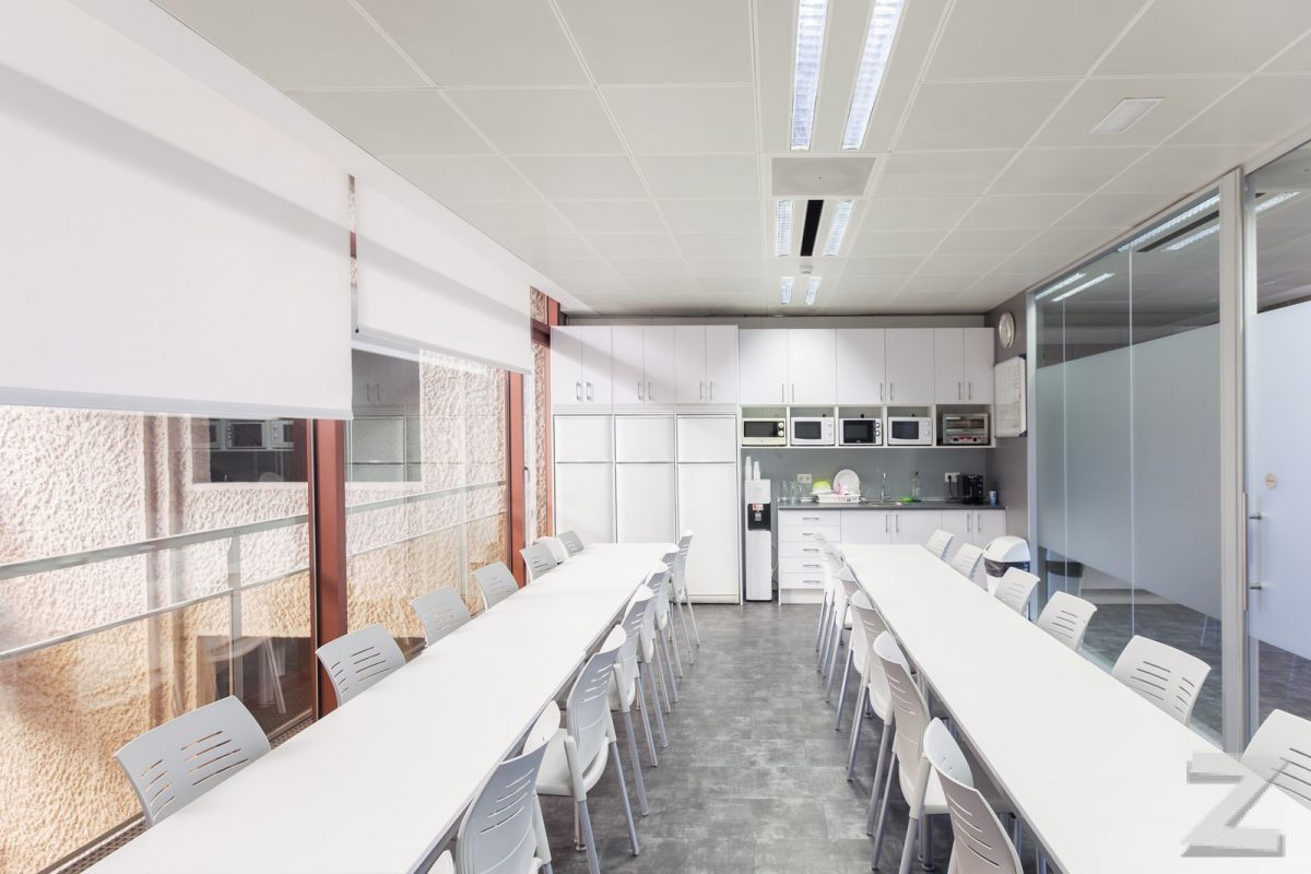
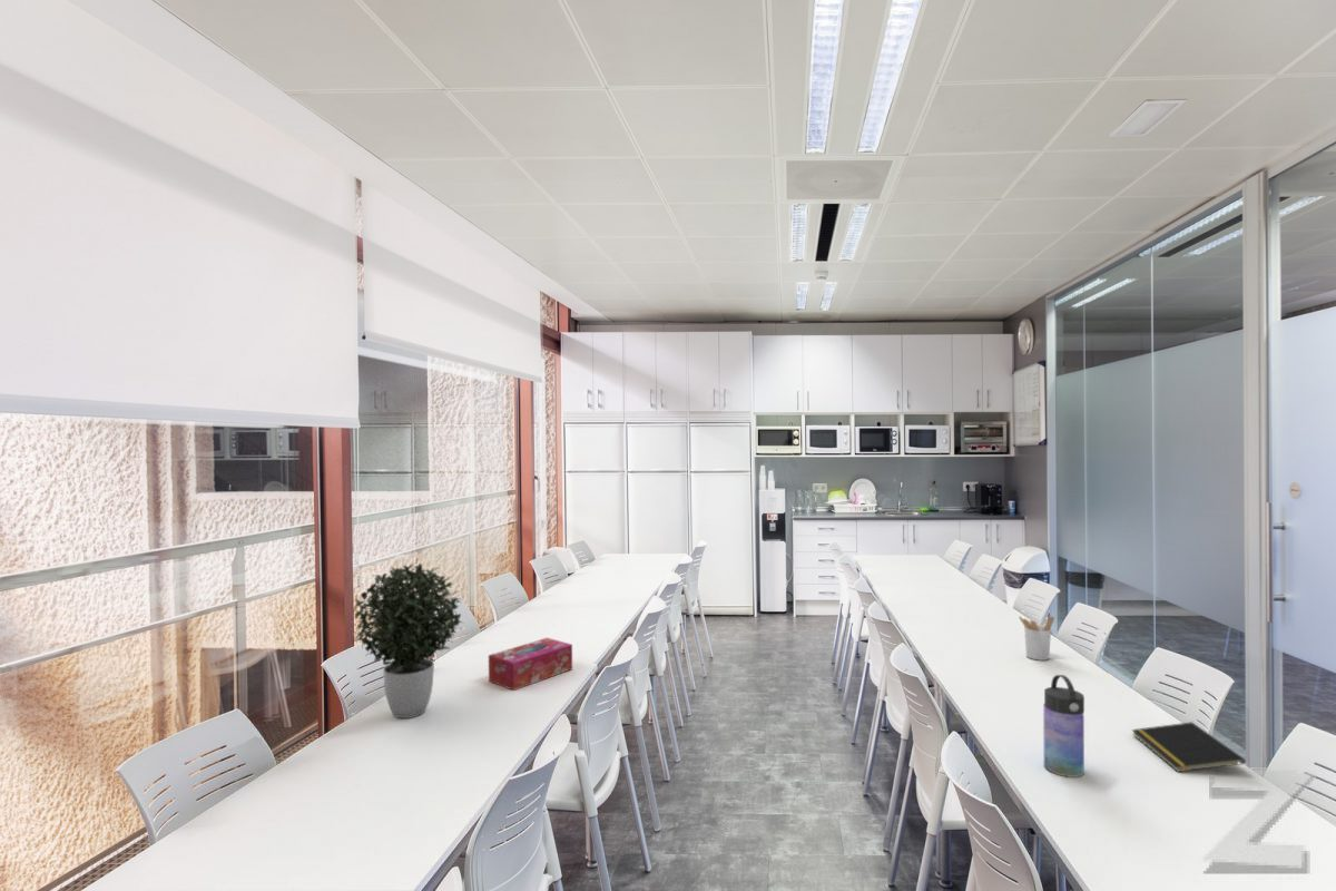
+ utensil holder [1018,615,1055,662]
+ potted plant [351,562,464,719]
+ tissue box [488,637,573,692]
+ water bottle [1042,674,1086,779]
+ notepad [1131,721,1247,773]
